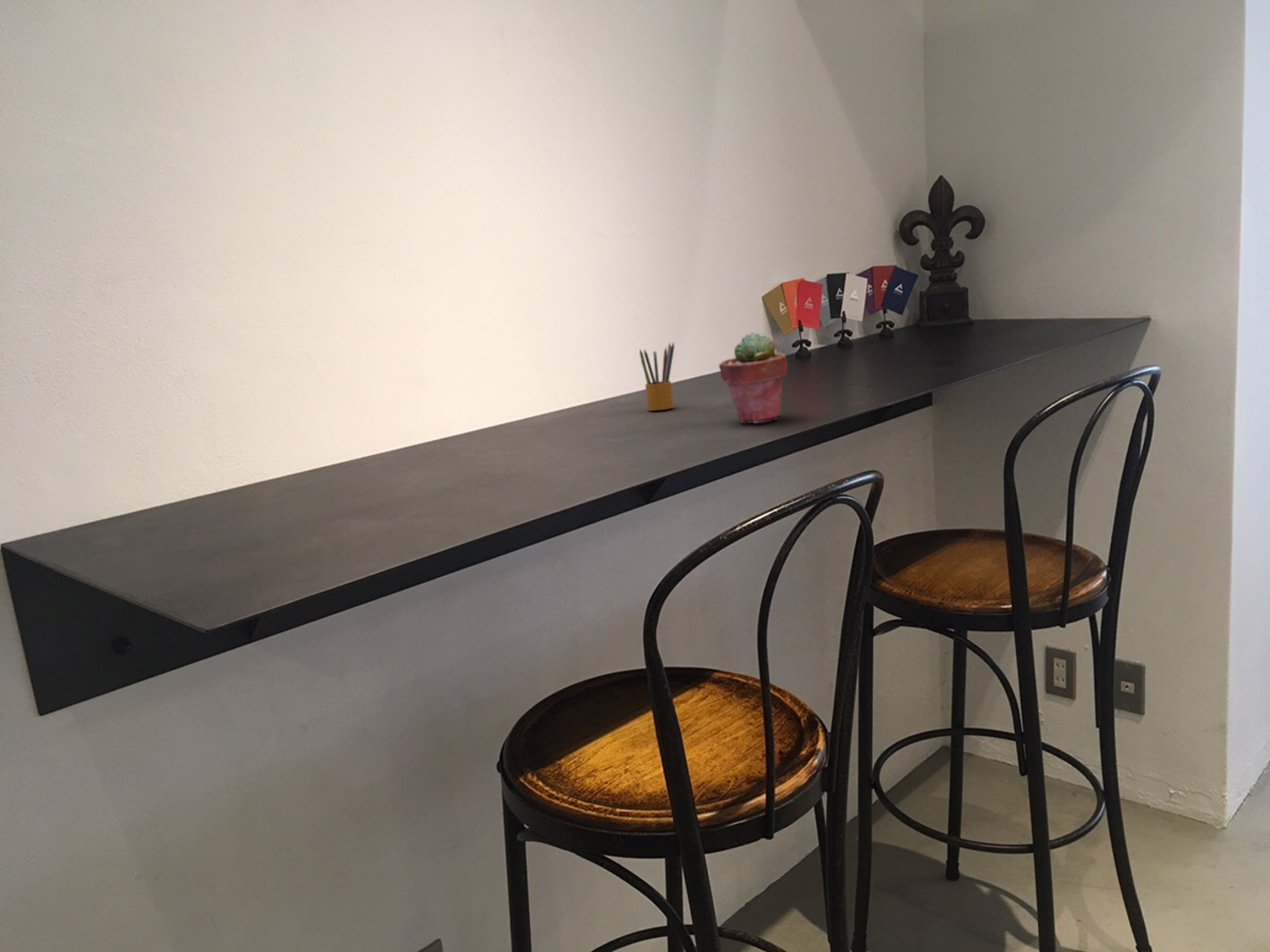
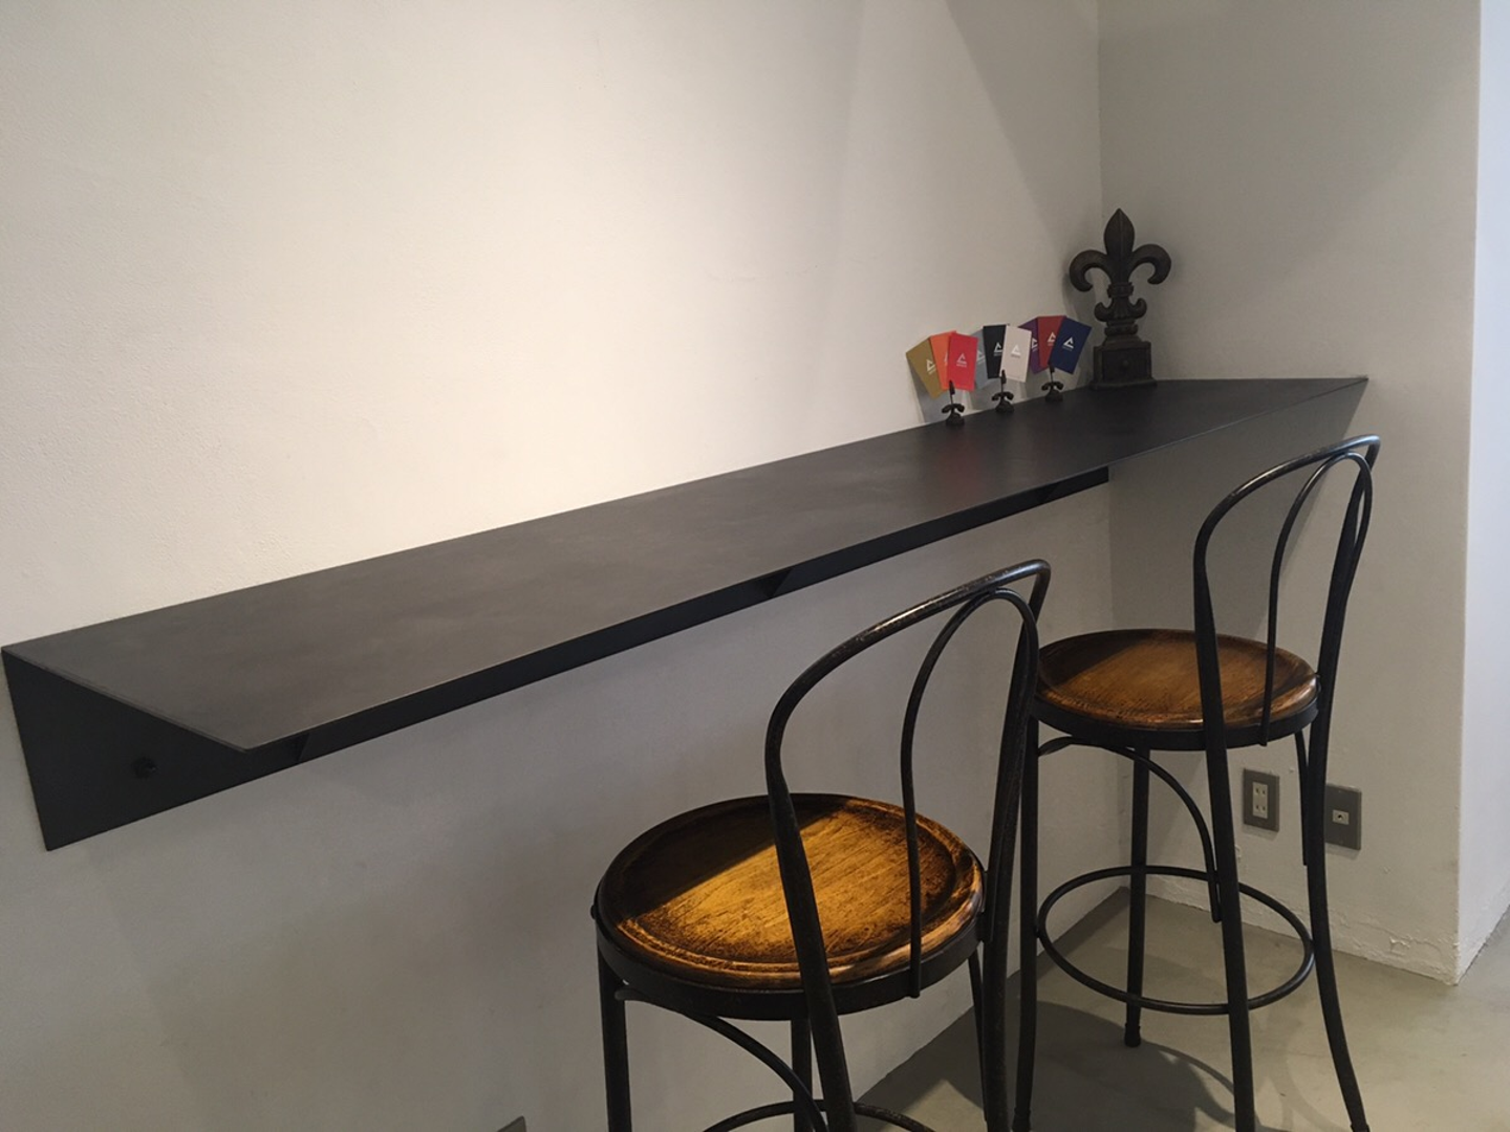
- potted succulent [718,331,788,424]
- pencil box [639,341,676,412]
